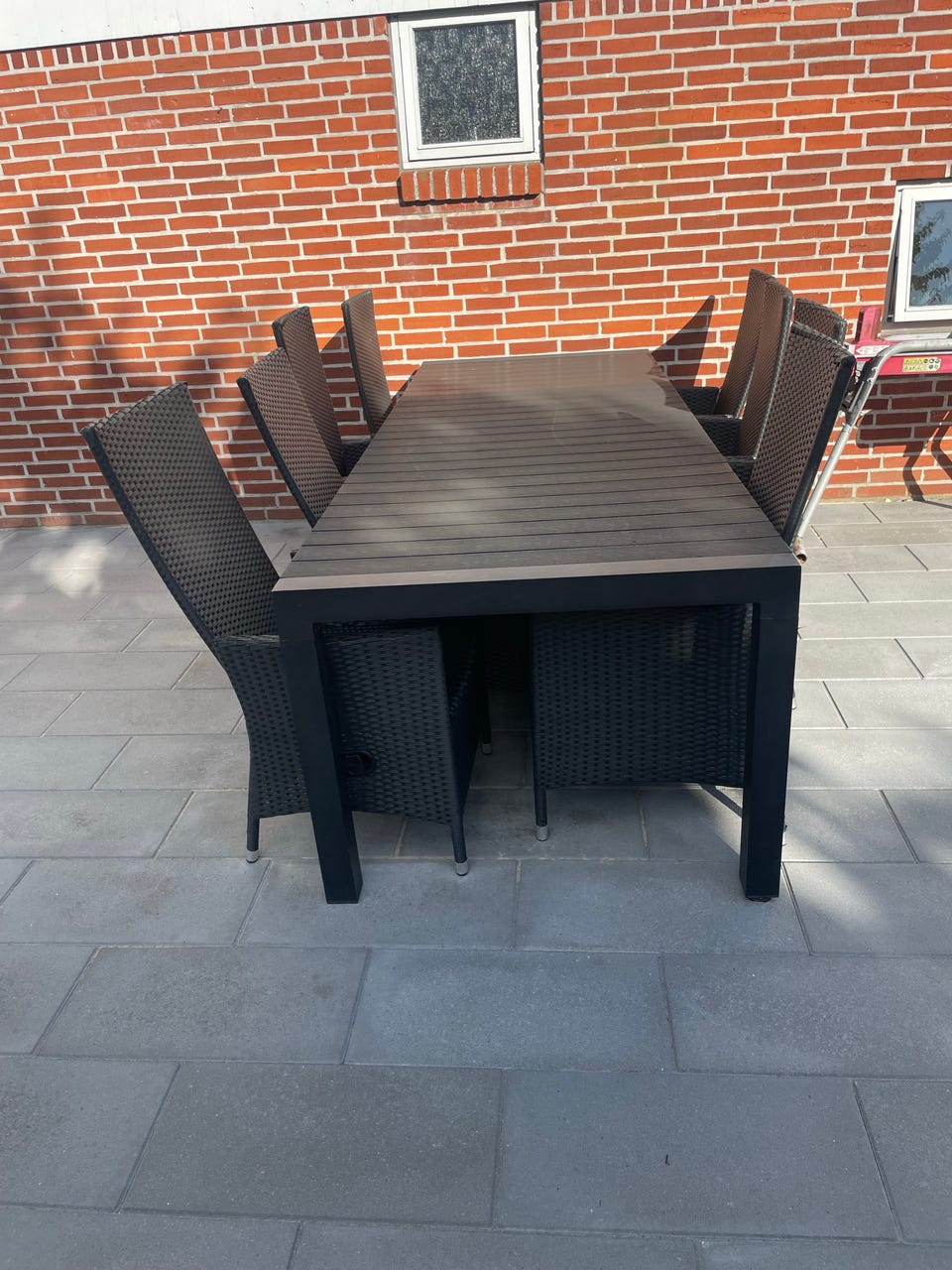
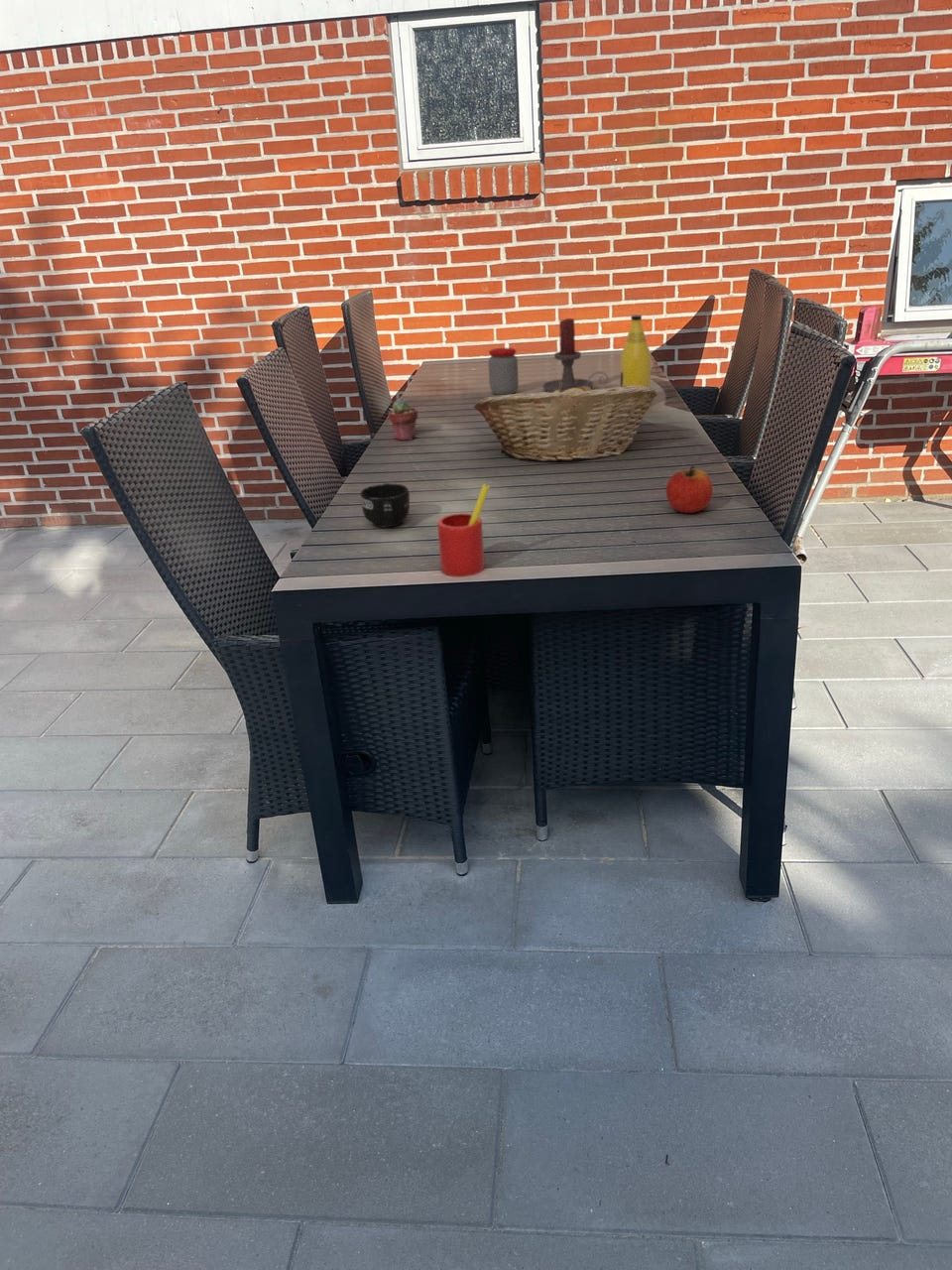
+ jar [487,347,520,396]
+ apple [665,465,714,514]
+ potted succulent [387,399,419,442]
+ straw [436,483,491,577]
+ bottle [619,314,653,388]
+ mug [360,482,411,529]
+ candle holder [541,318,610,393]
+ fruit basket [473,380,657,463]
